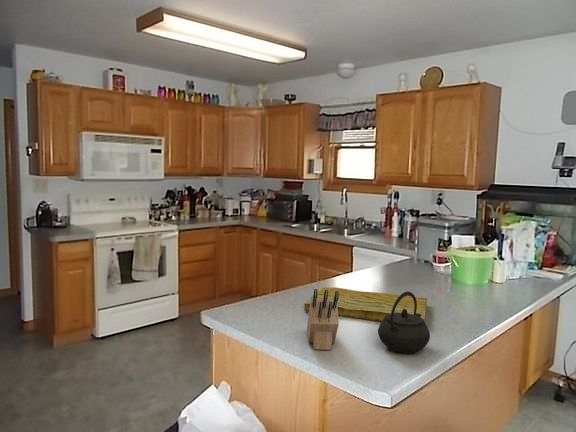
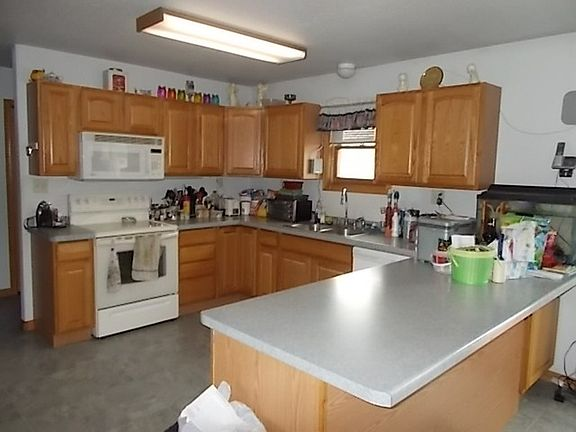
- cutting board [303,286,428,322]
- knife block [306,288,340,351]
- kettle [377,290,431,354]
